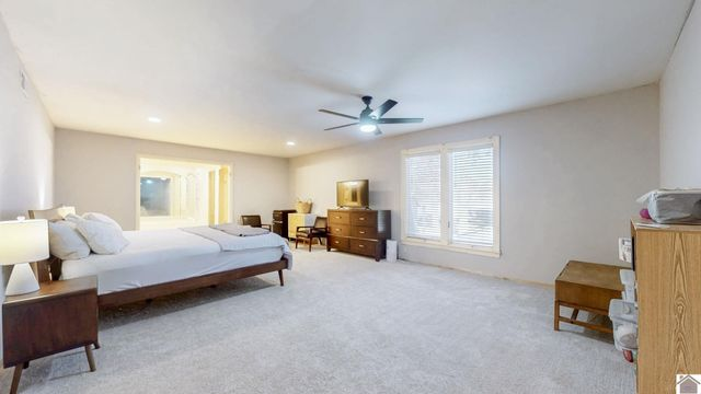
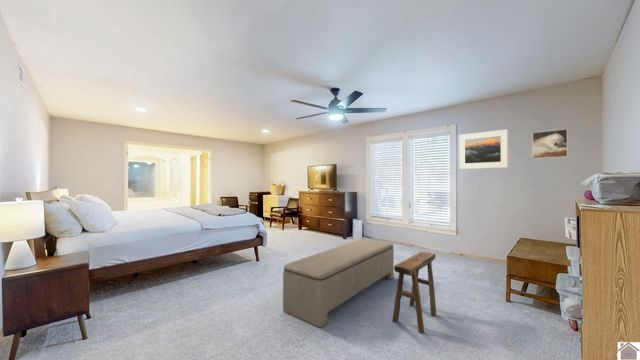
+ stool [391,251,437,334]
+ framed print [531,128,569,159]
+ bench [282,238,395,329]
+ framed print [458,128,509,170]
